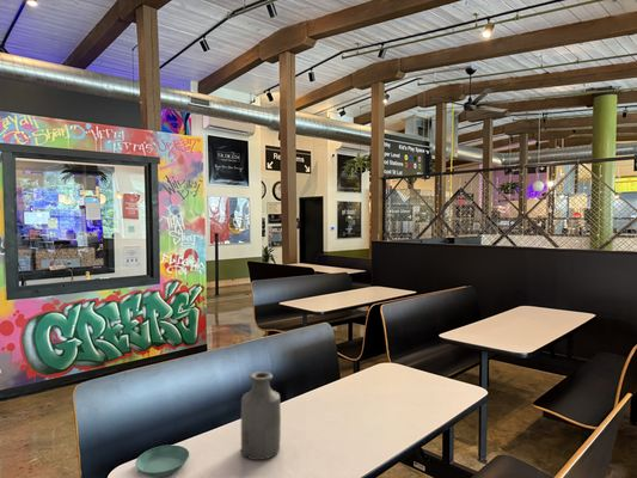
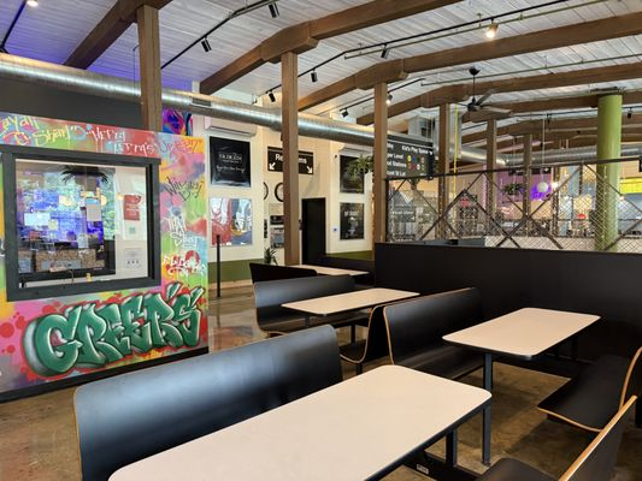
- bottle [240,370,282,461]
- saucer [134,443,190,478]
